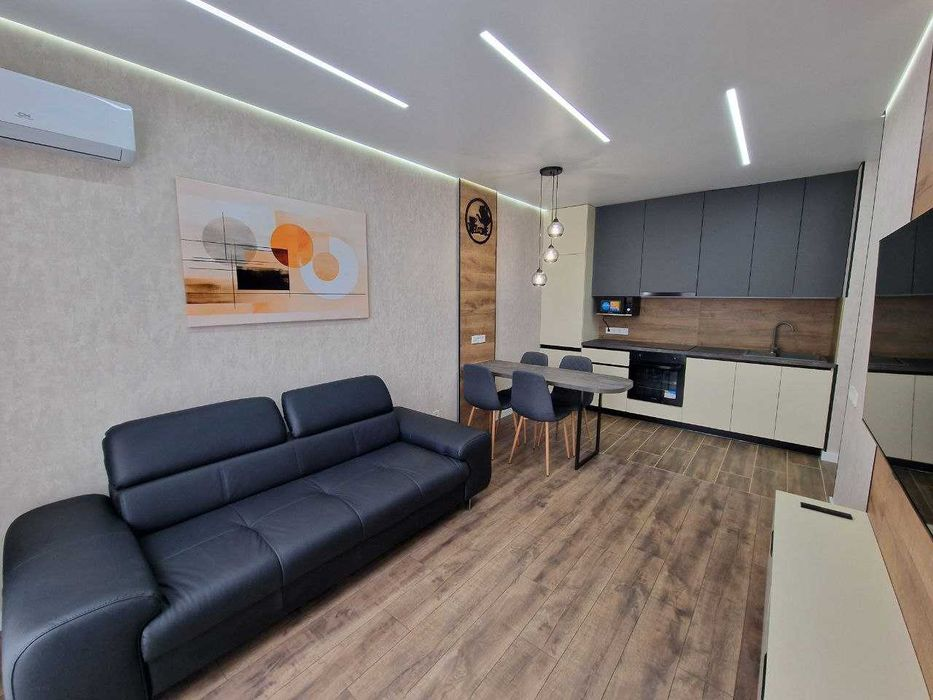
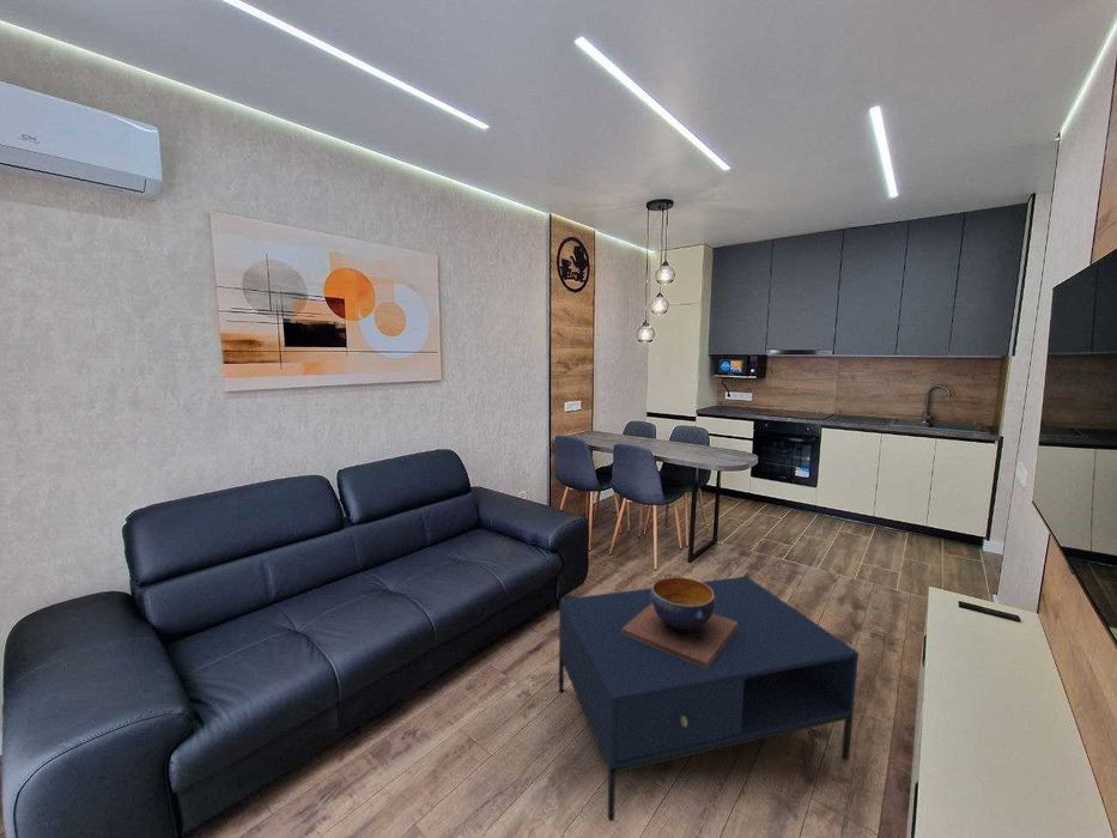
+ coffee table [558,575,860,822]
+ decorative bowl [623,576,737,668]
